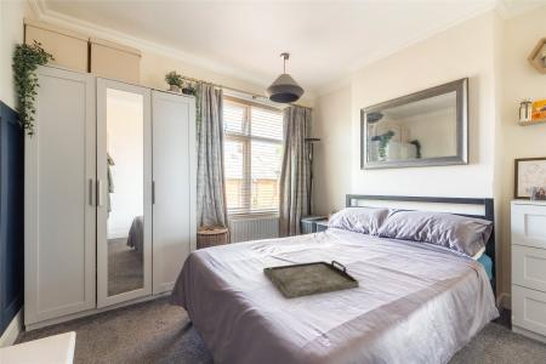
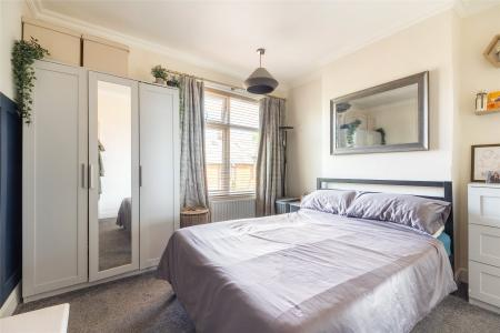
- serving tray [262,260,360,300]
